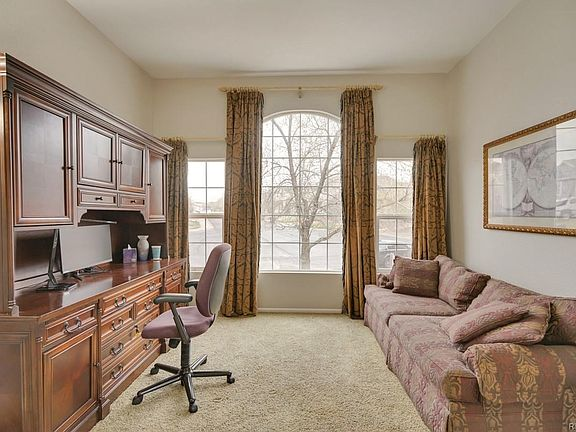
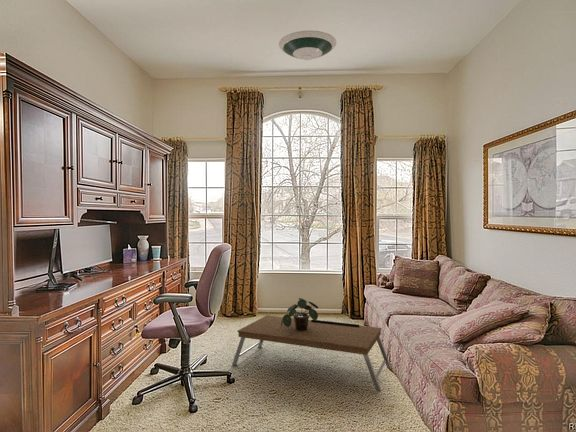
+ potted plant [281,297,319,331]
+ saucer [278,30,337,61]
+ coffee table [231,314,392,393]
